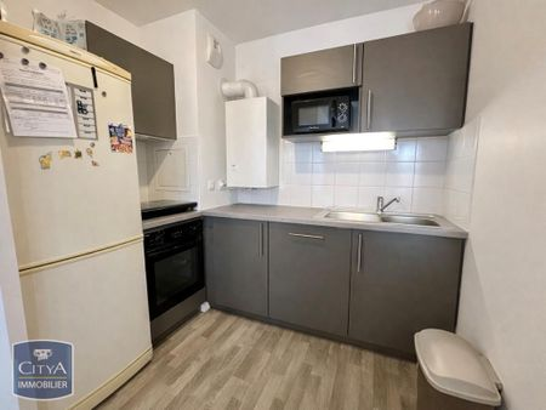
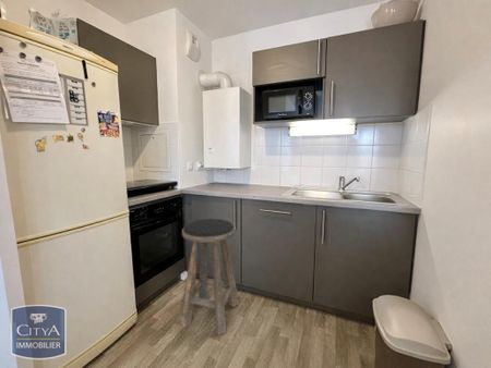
+ stool [179,218,240,336]
